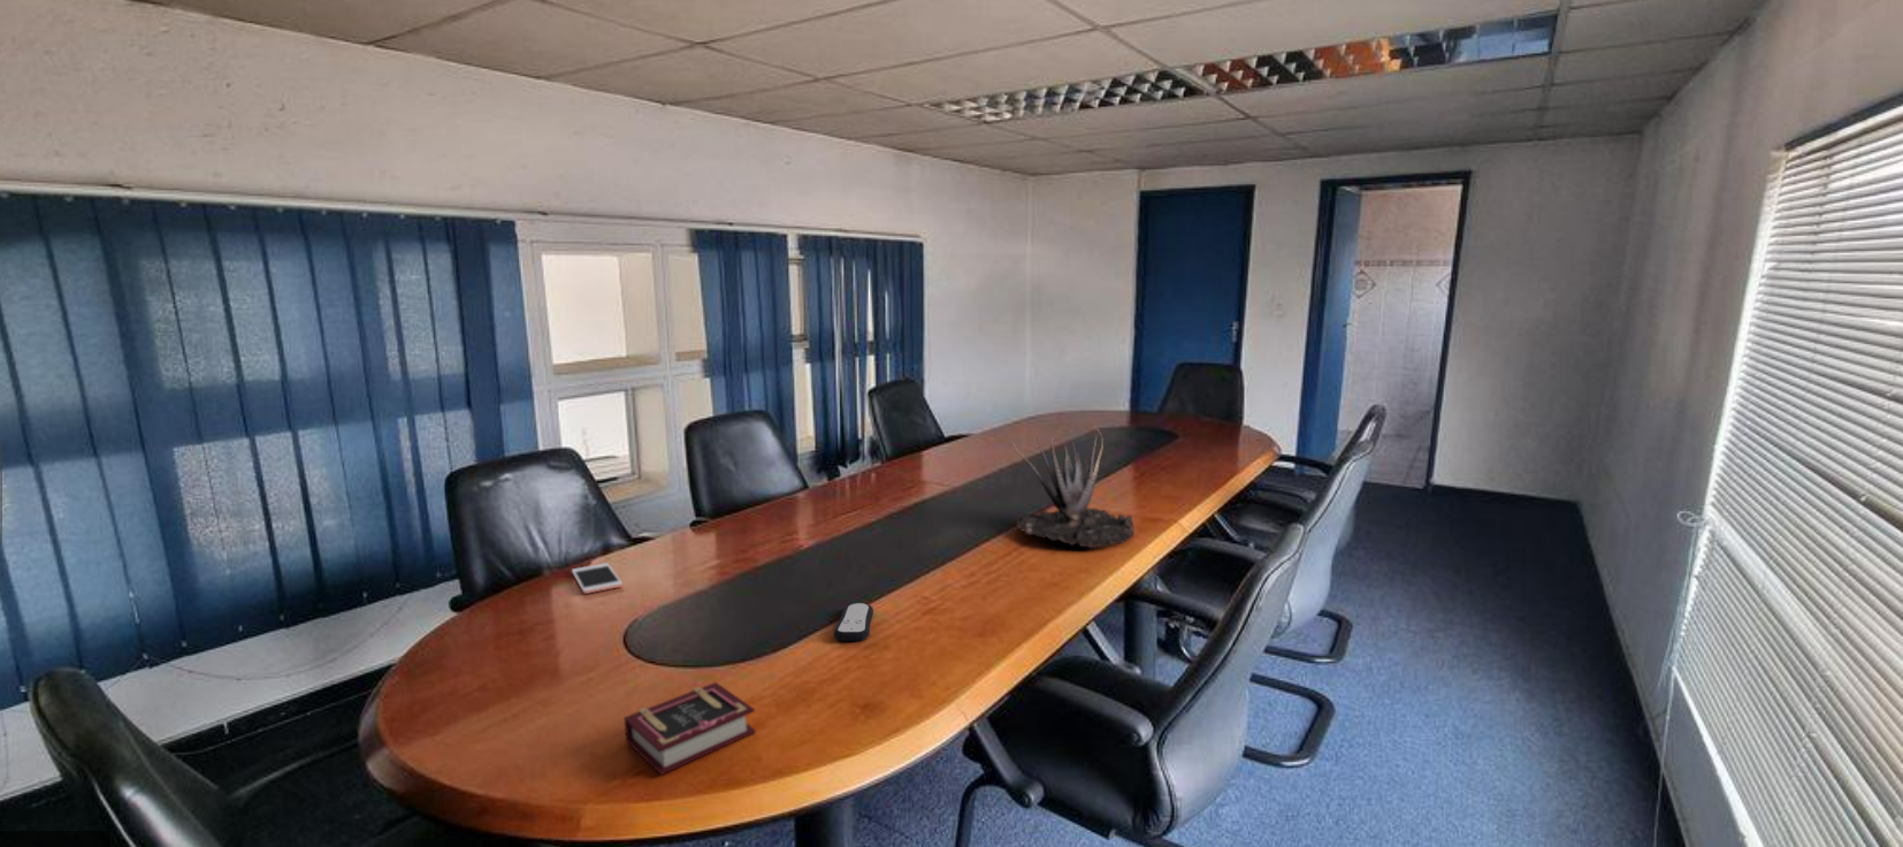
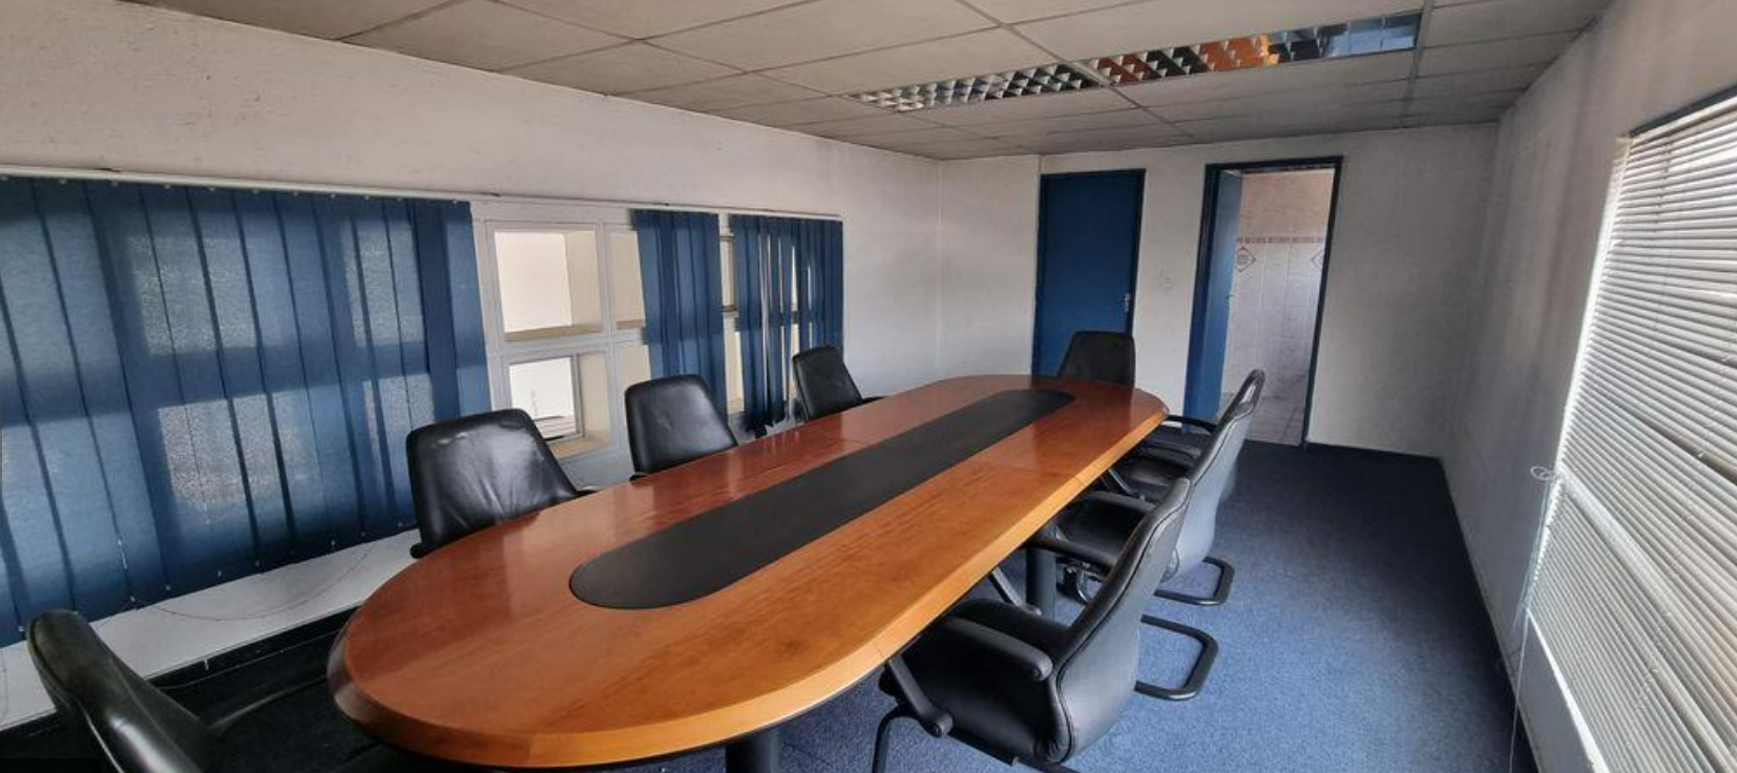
- remote control [833,602,874,642]
- cell phone [570,562,624,595]
- book [624,681,757,775]
- plant [1010,426,1136,548]
